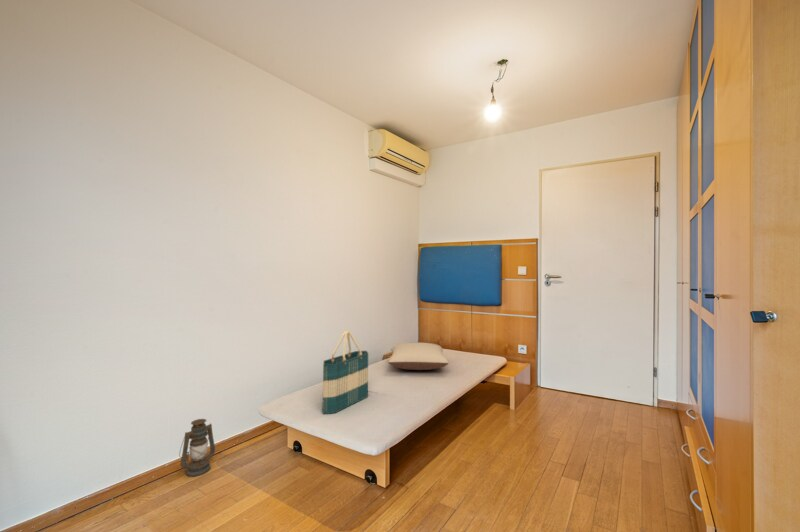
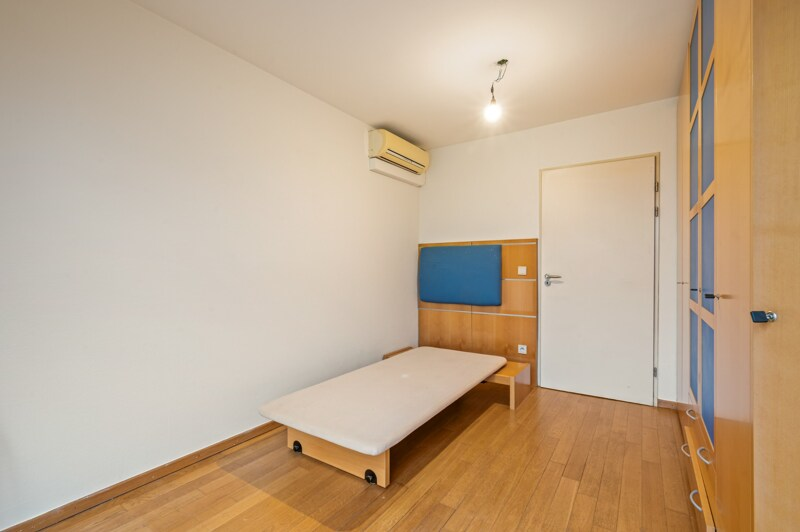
- pillow [387,341,450,371]
- lantern [178,418,216,478]
- tote bag [321,330,369,415]
